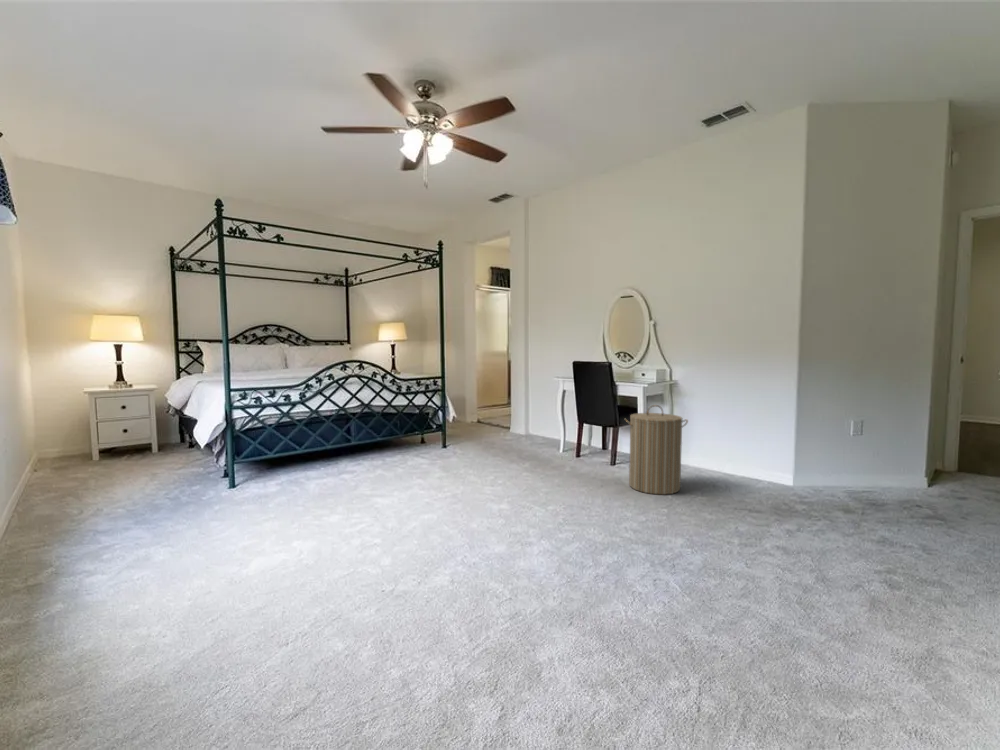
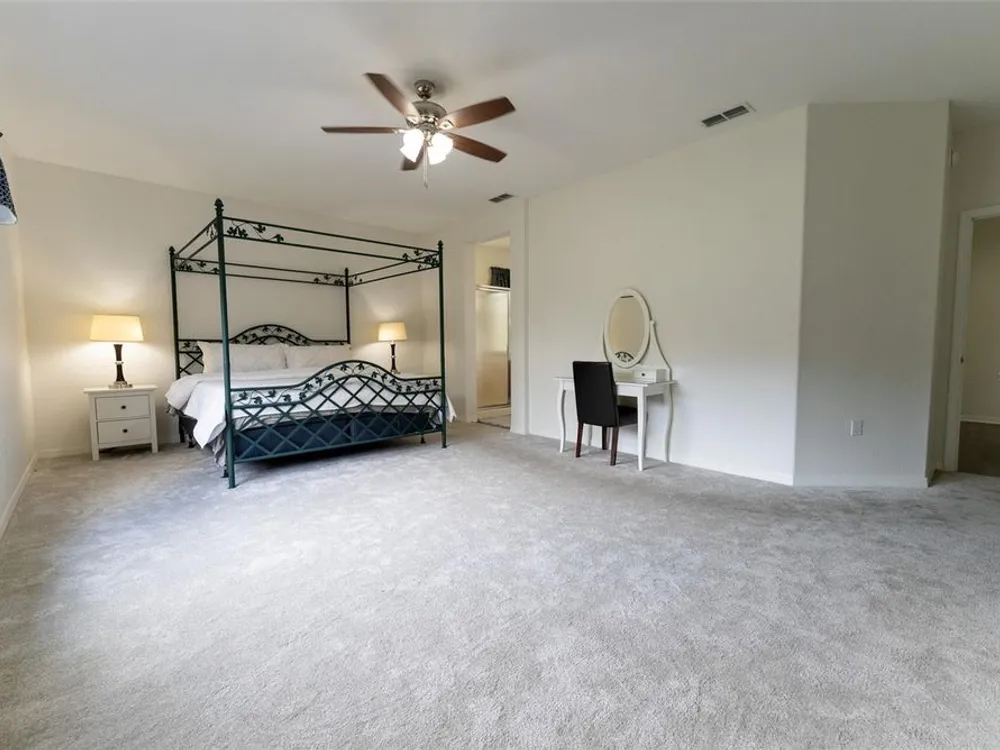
- laundry hamper [623,404,689,496]
